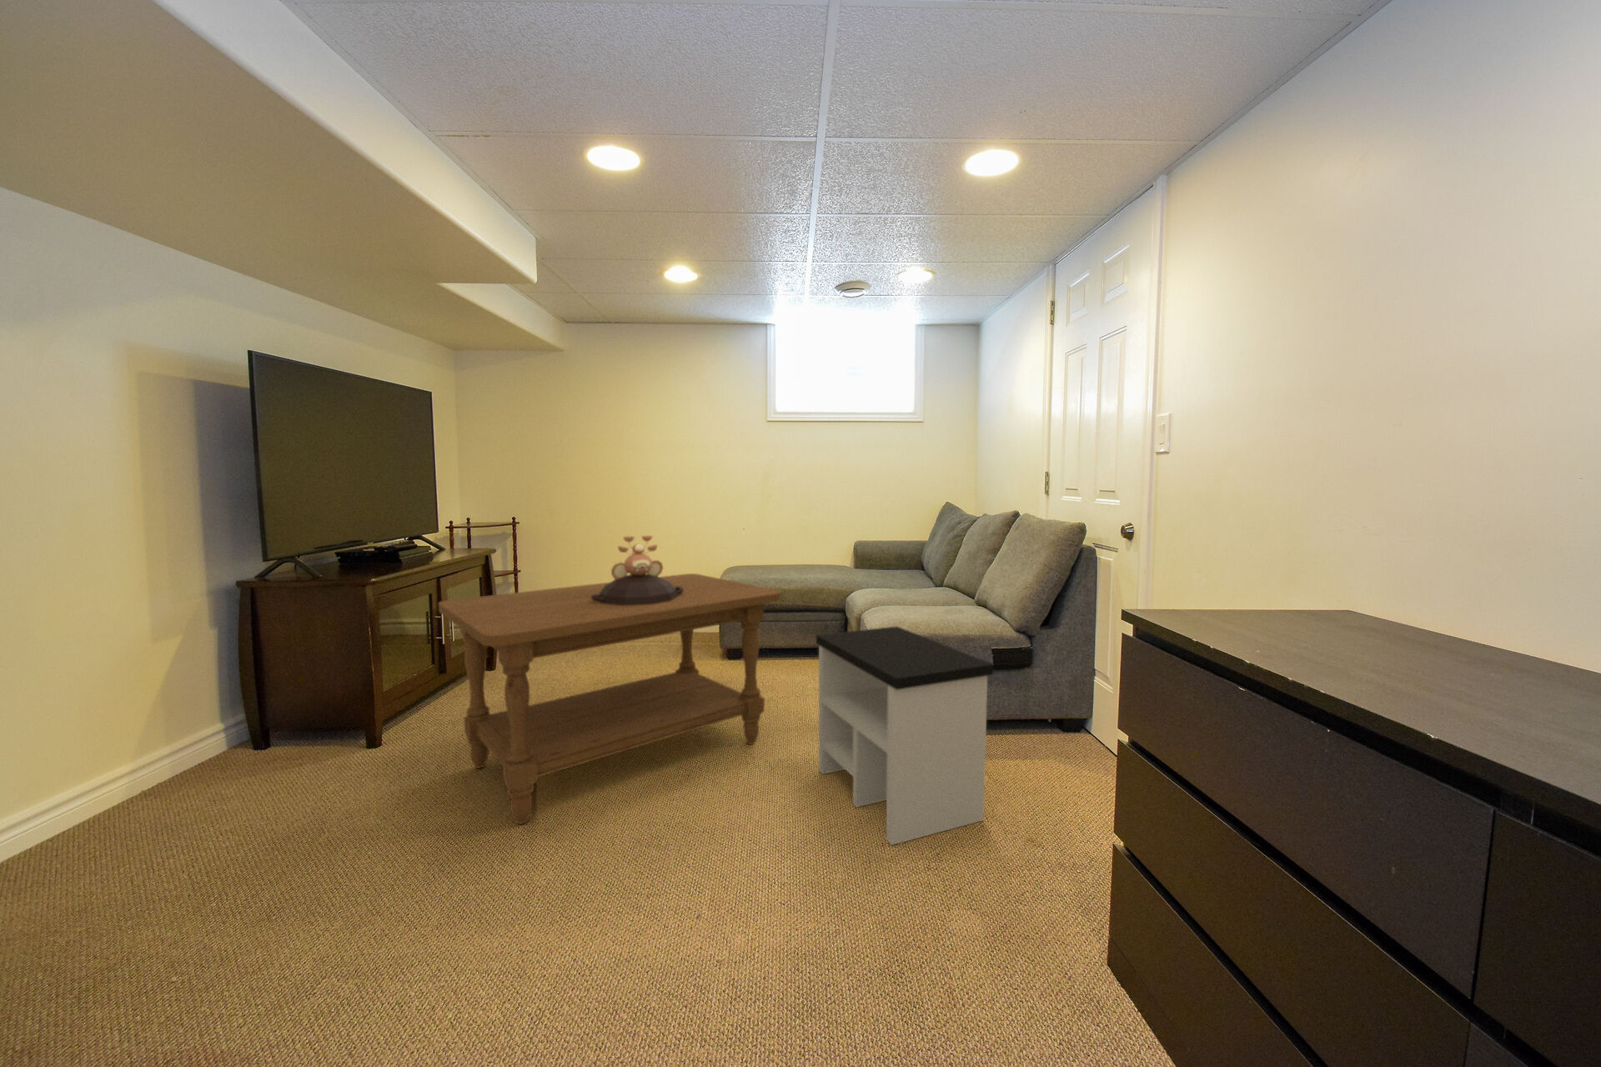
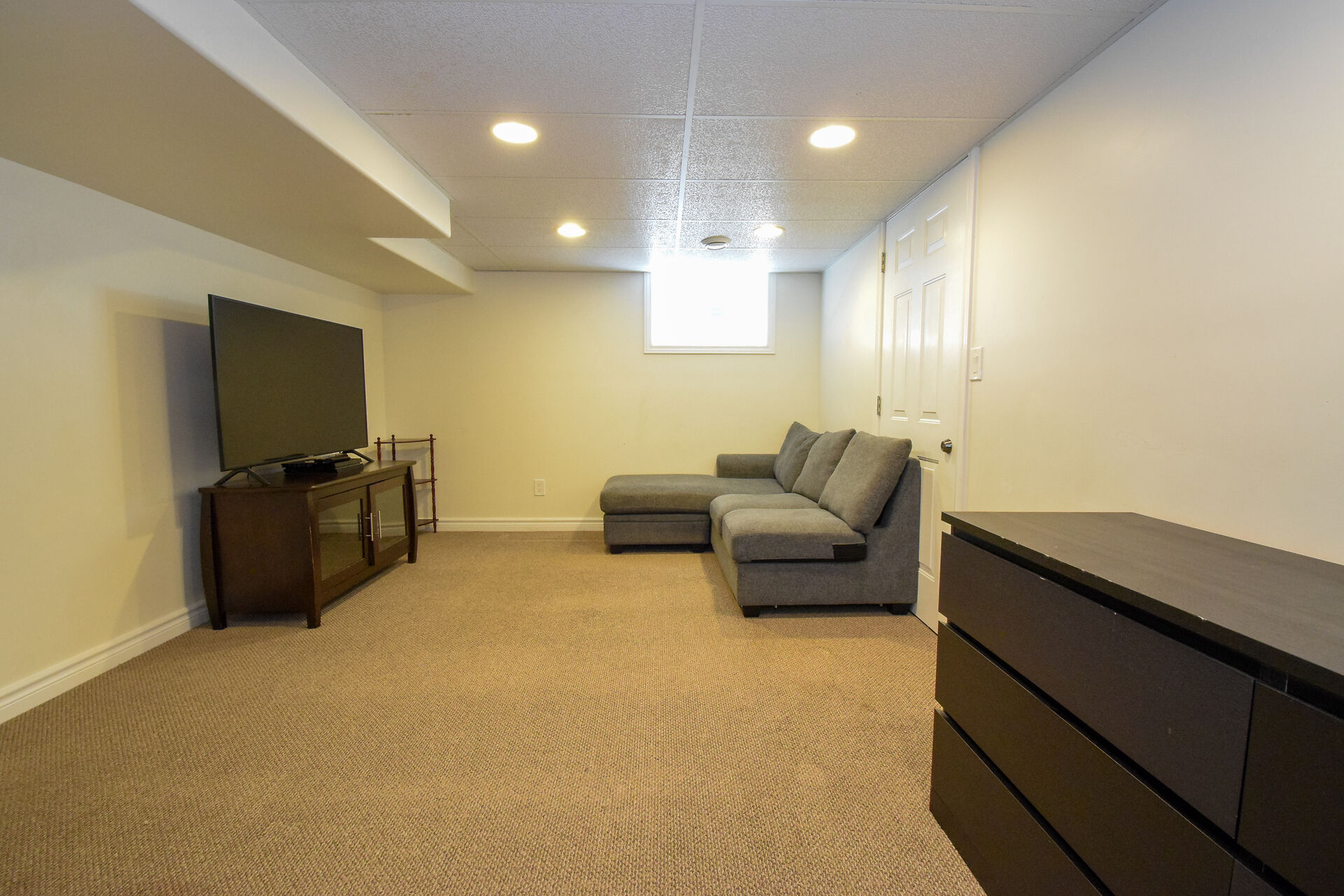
- side table [816,625,993,846]
- decorative bowl [591,535,683,606]
- coffee table [437,573,781,825]
